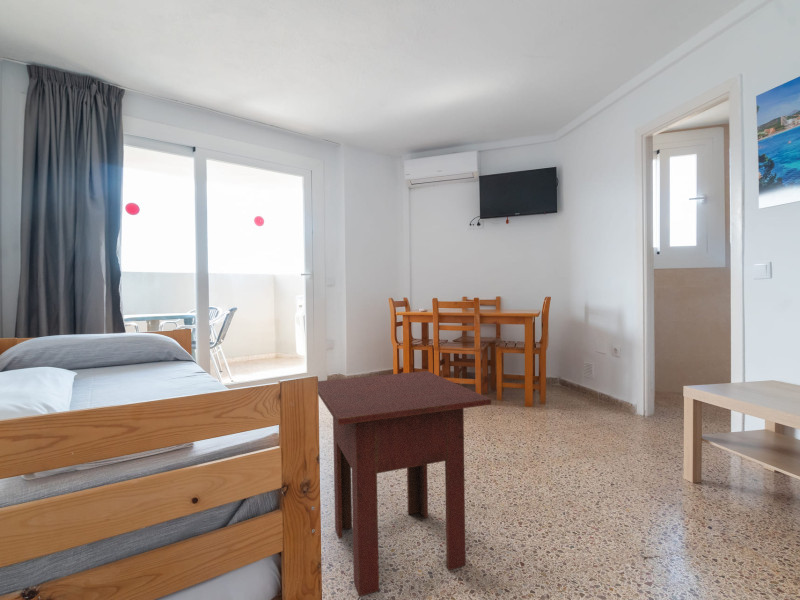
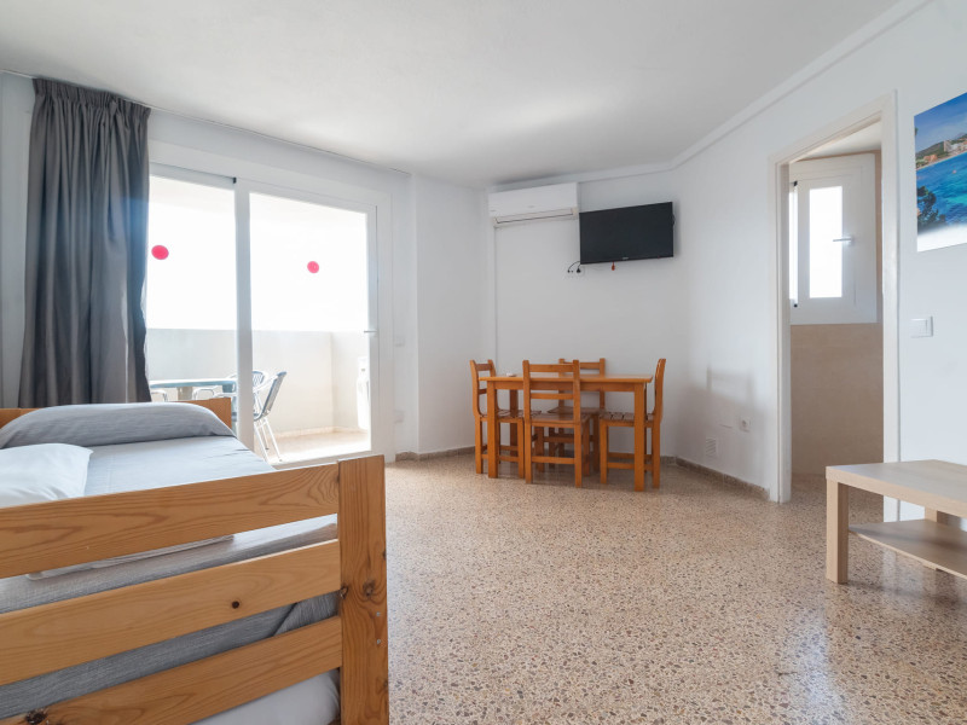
- side table [317,370,492,597]
